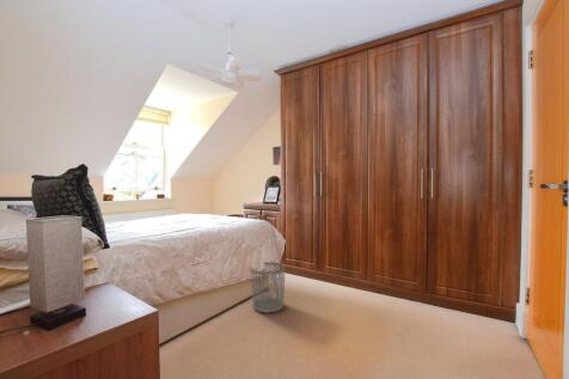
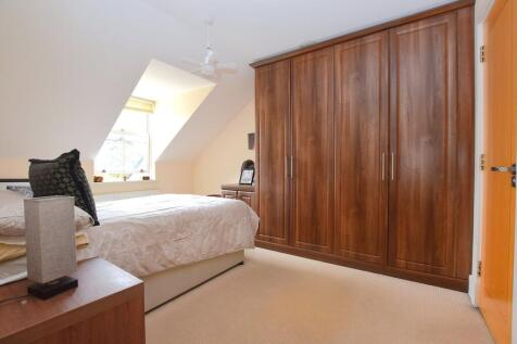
- waste bin [249,261,286,314]
